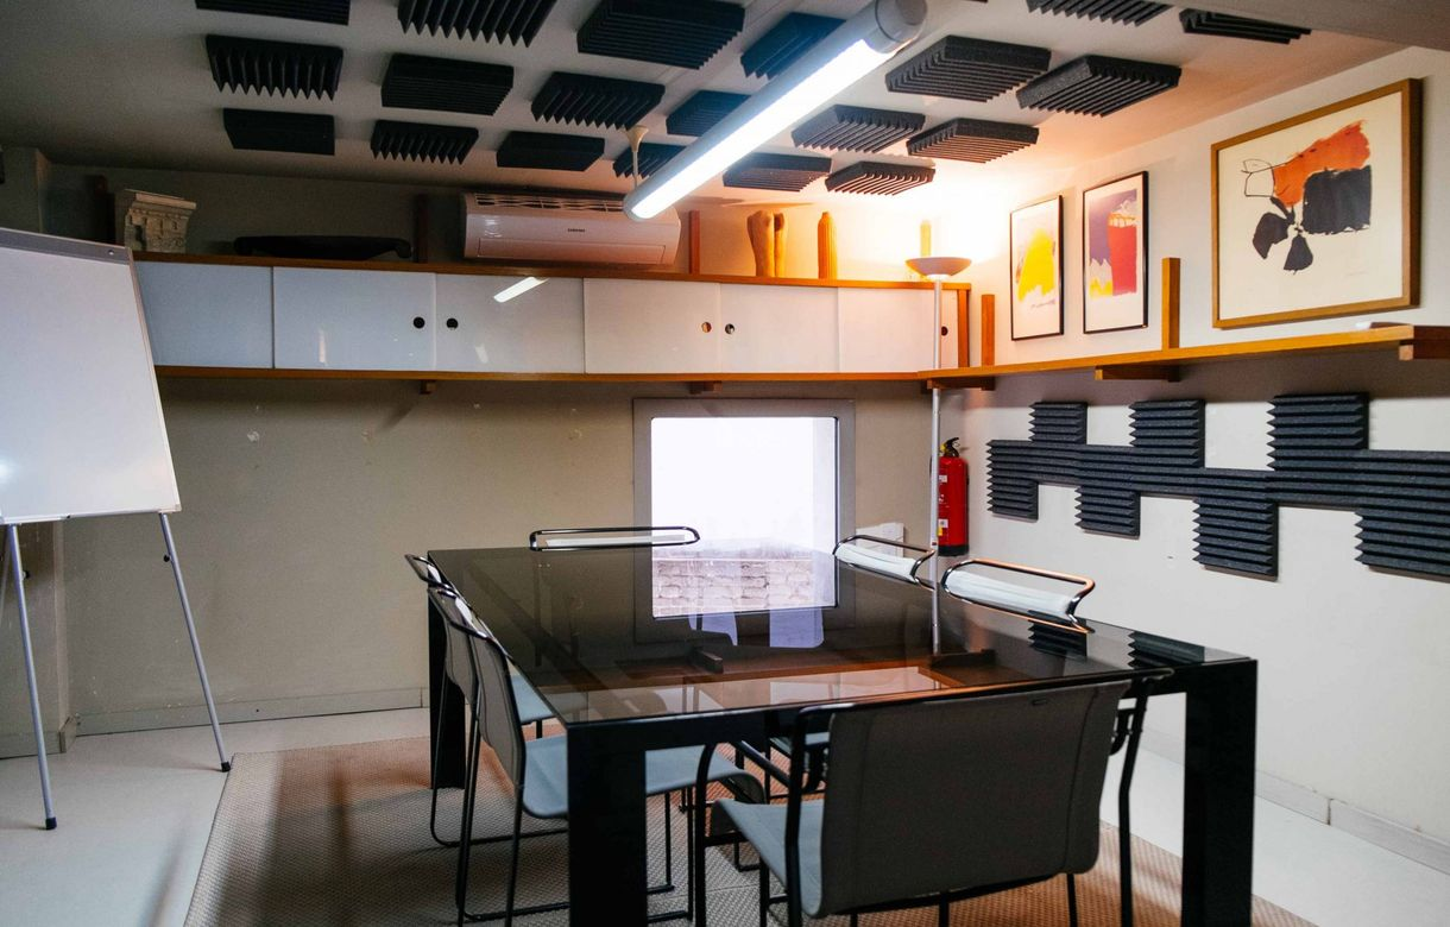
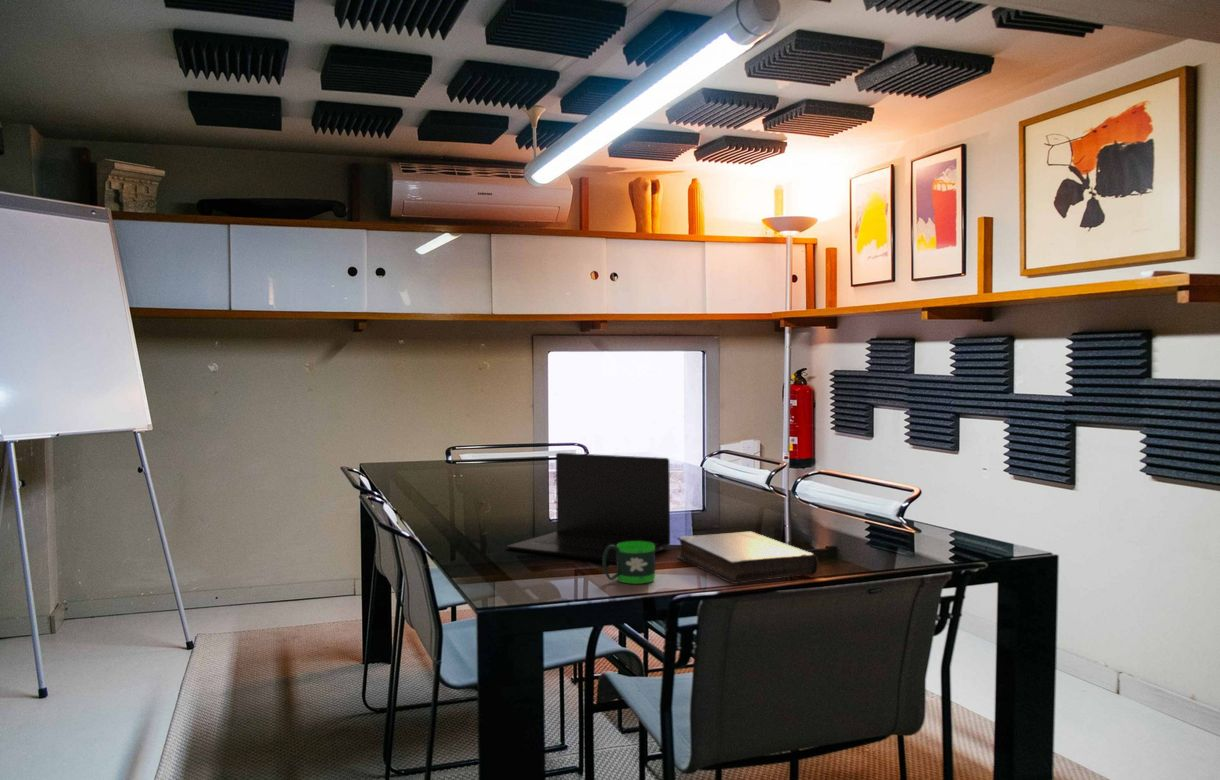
+ mug [601,541,656,585]
+ book [676,531,819,585]
+ laptop [506,452,671,563]
